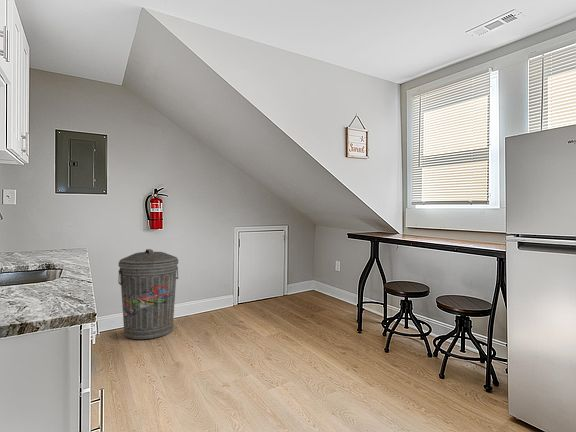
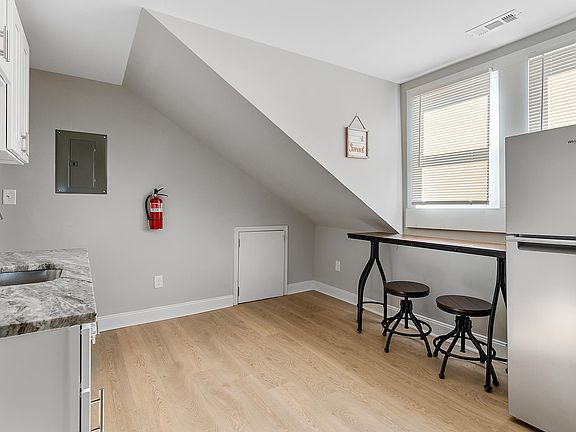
- trash can [117,248,179,340]
